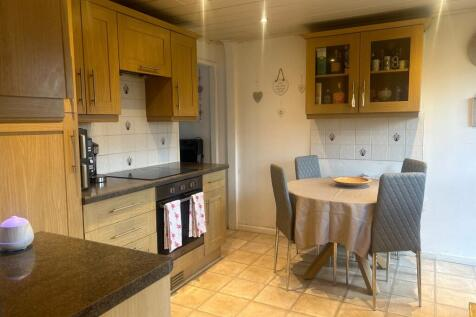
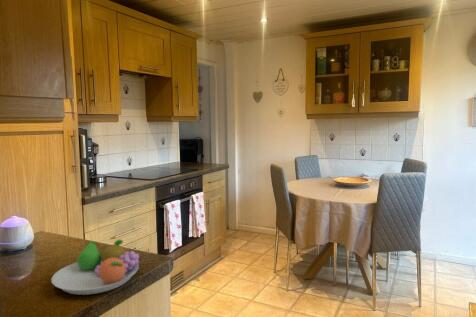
+ fruit bowl [50,239,140,296]
